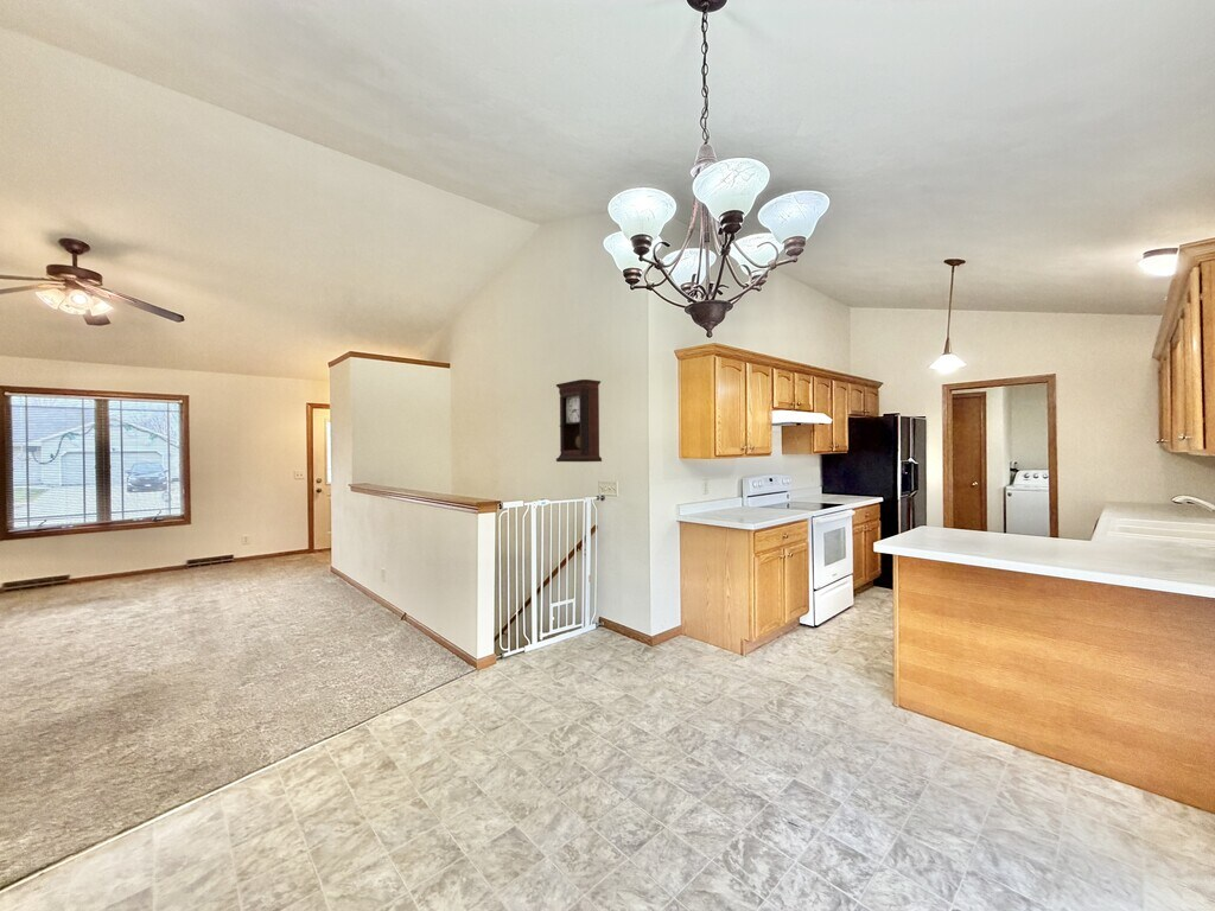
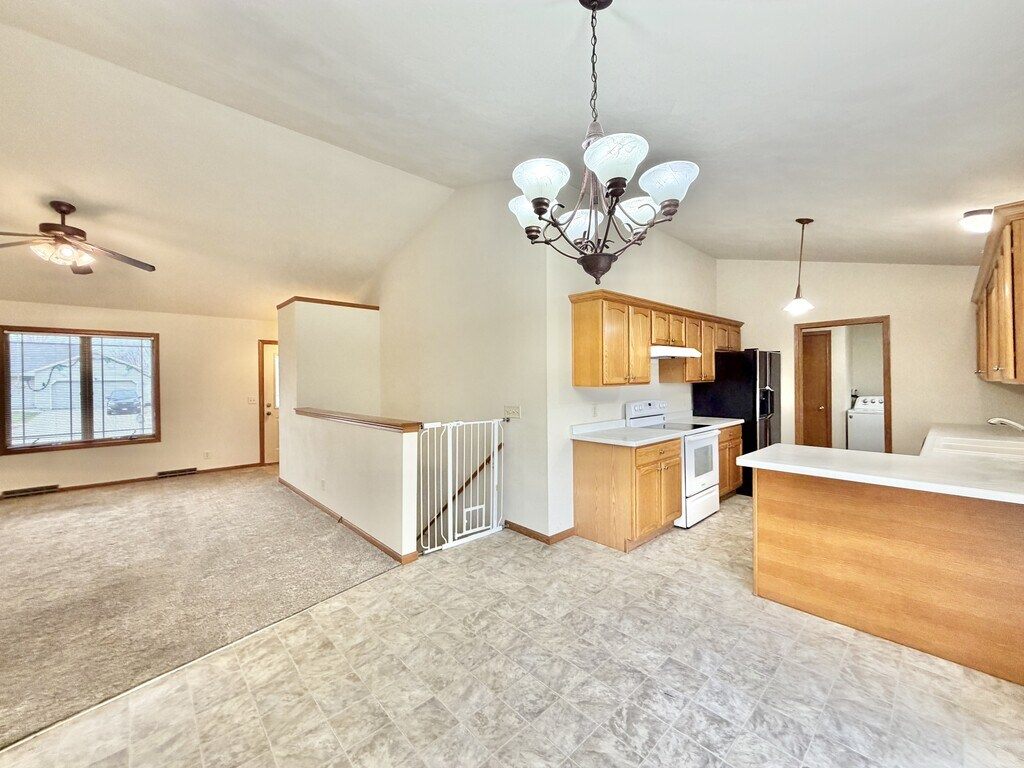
- pendulum clock [555,378,603,463]
